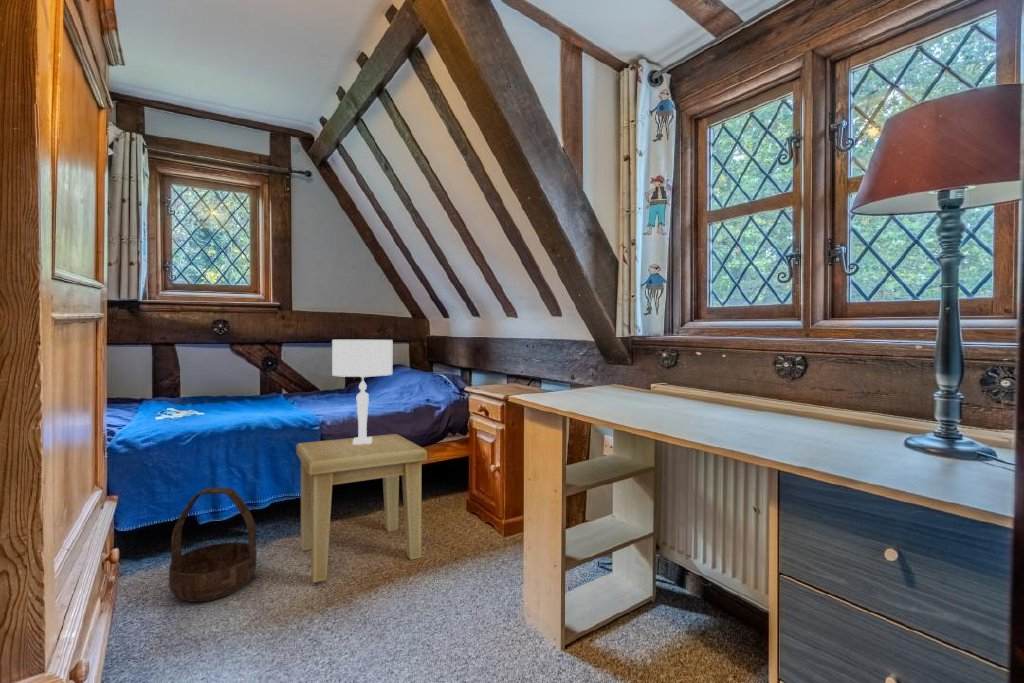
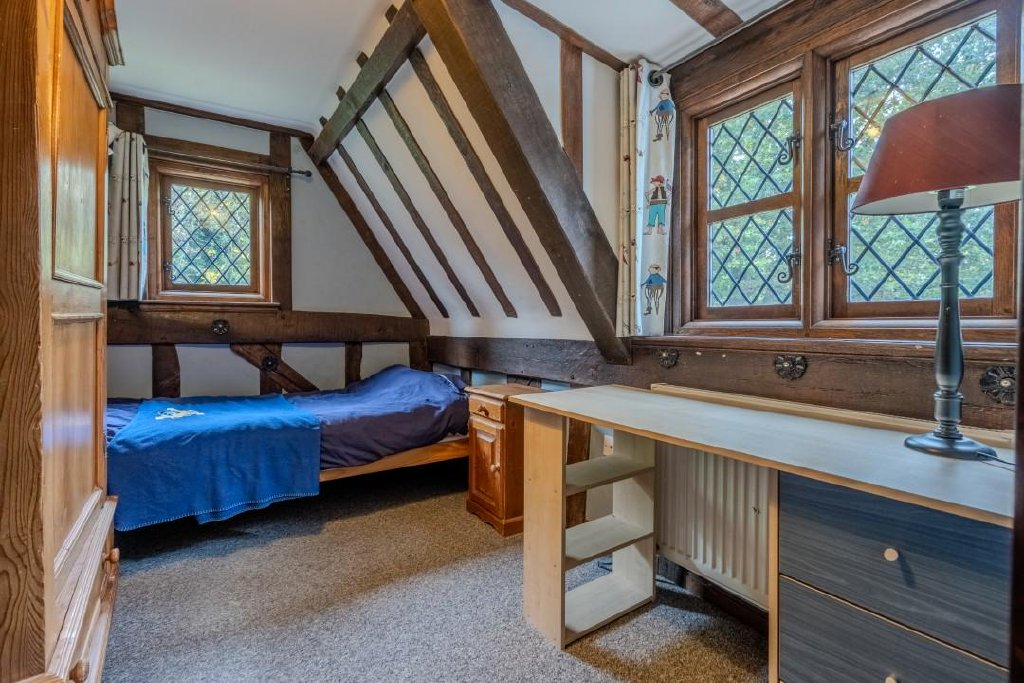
- table lamp [331,339,393,444]
- basket [168,487,258,603]
- side table [295,433,428,583]
